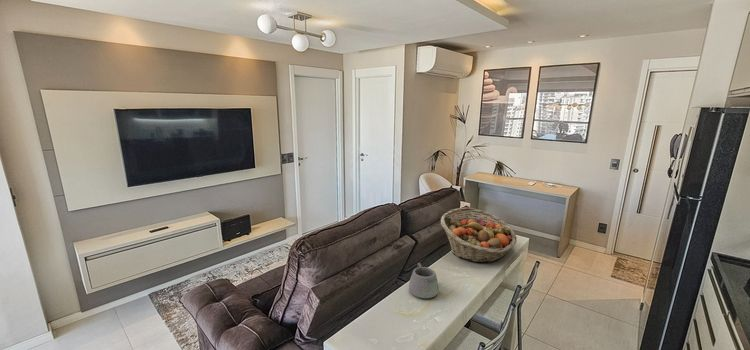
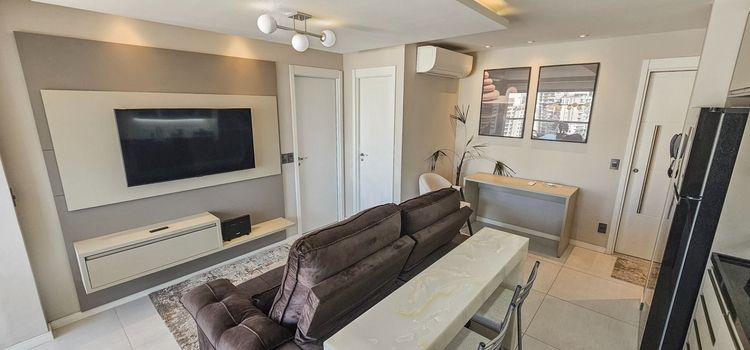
- mug [408,262,441,299]
- fruit basket [440,207,518,264]
